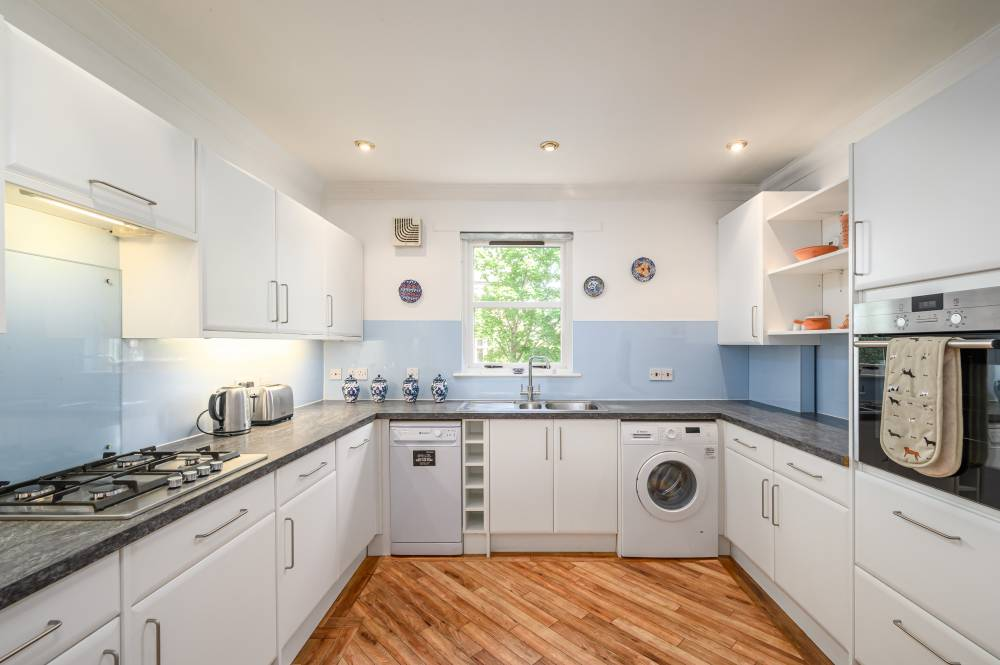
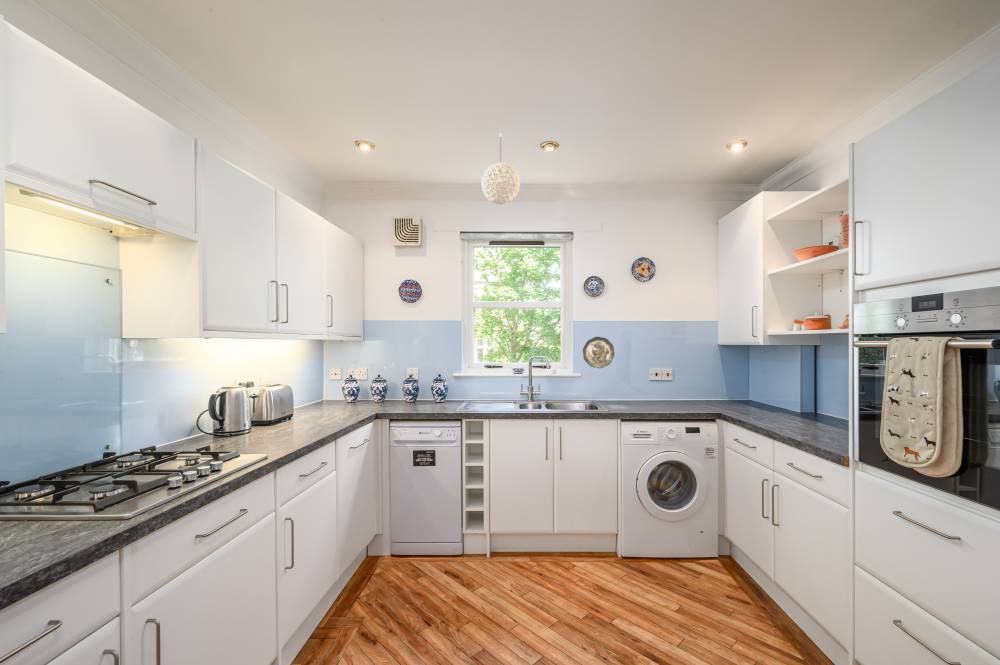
+ decorative plate [582,336,615,369]
+ pendant light [480,132,521,205]
